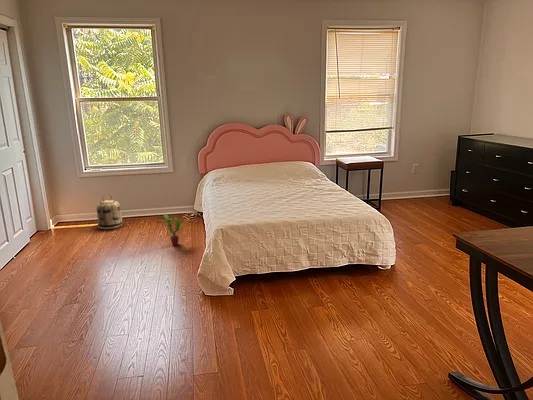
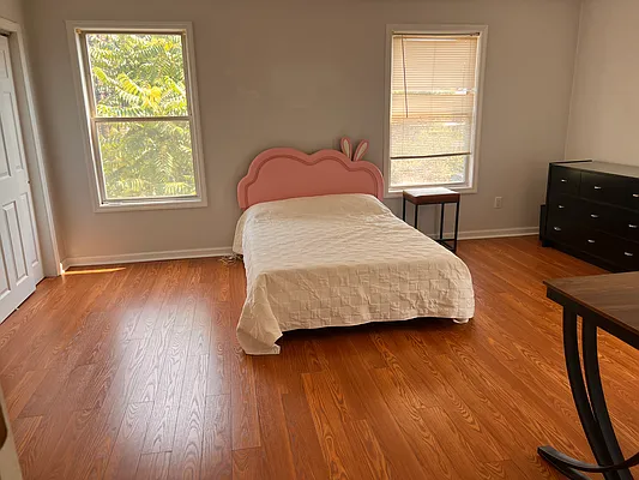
- basket [96,193,124,230]
- potted plant [159,213,186,246]
